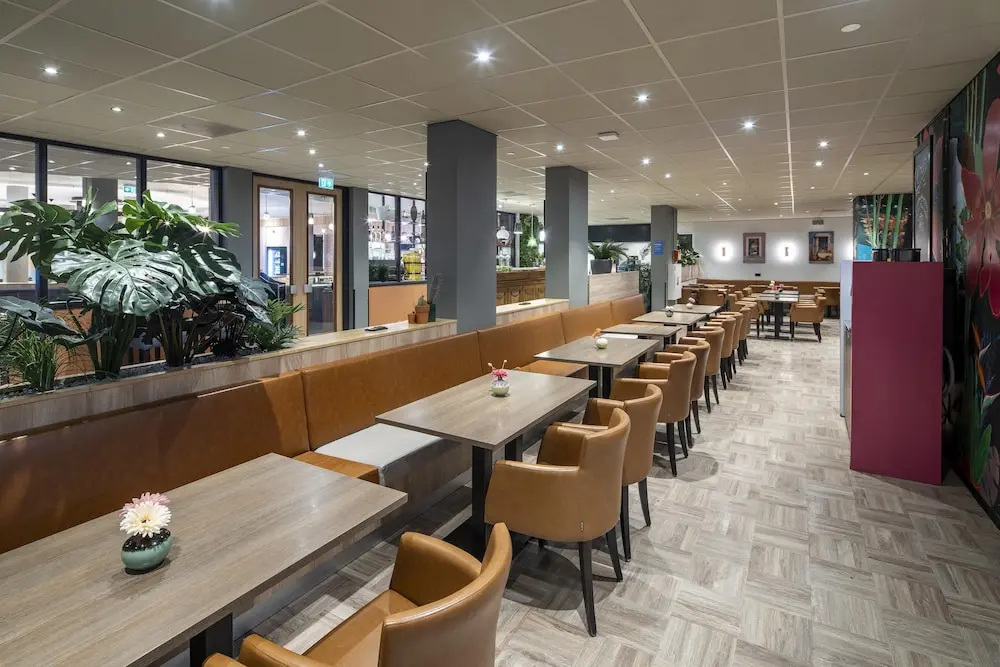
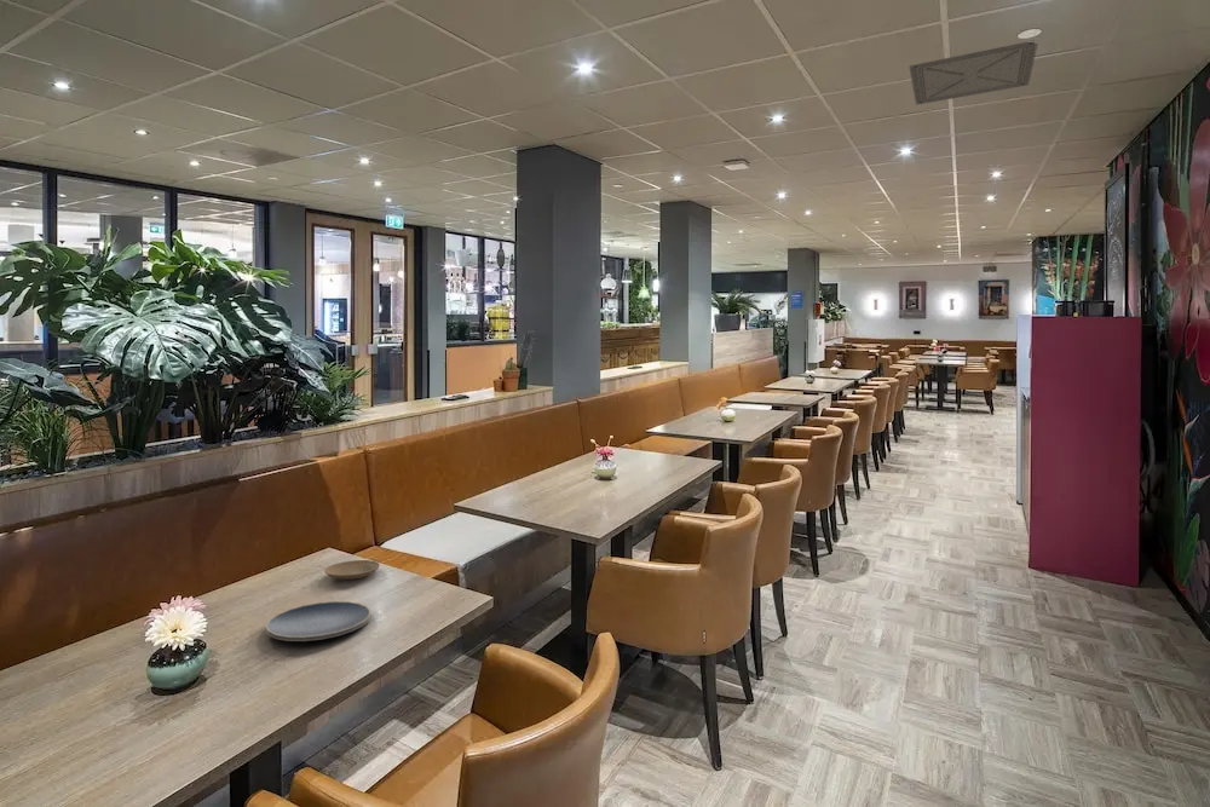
+ plate [264,600,373,642]
+ ceiling vent [908,41,1039,106]
+ plate [323,559,381,581]
